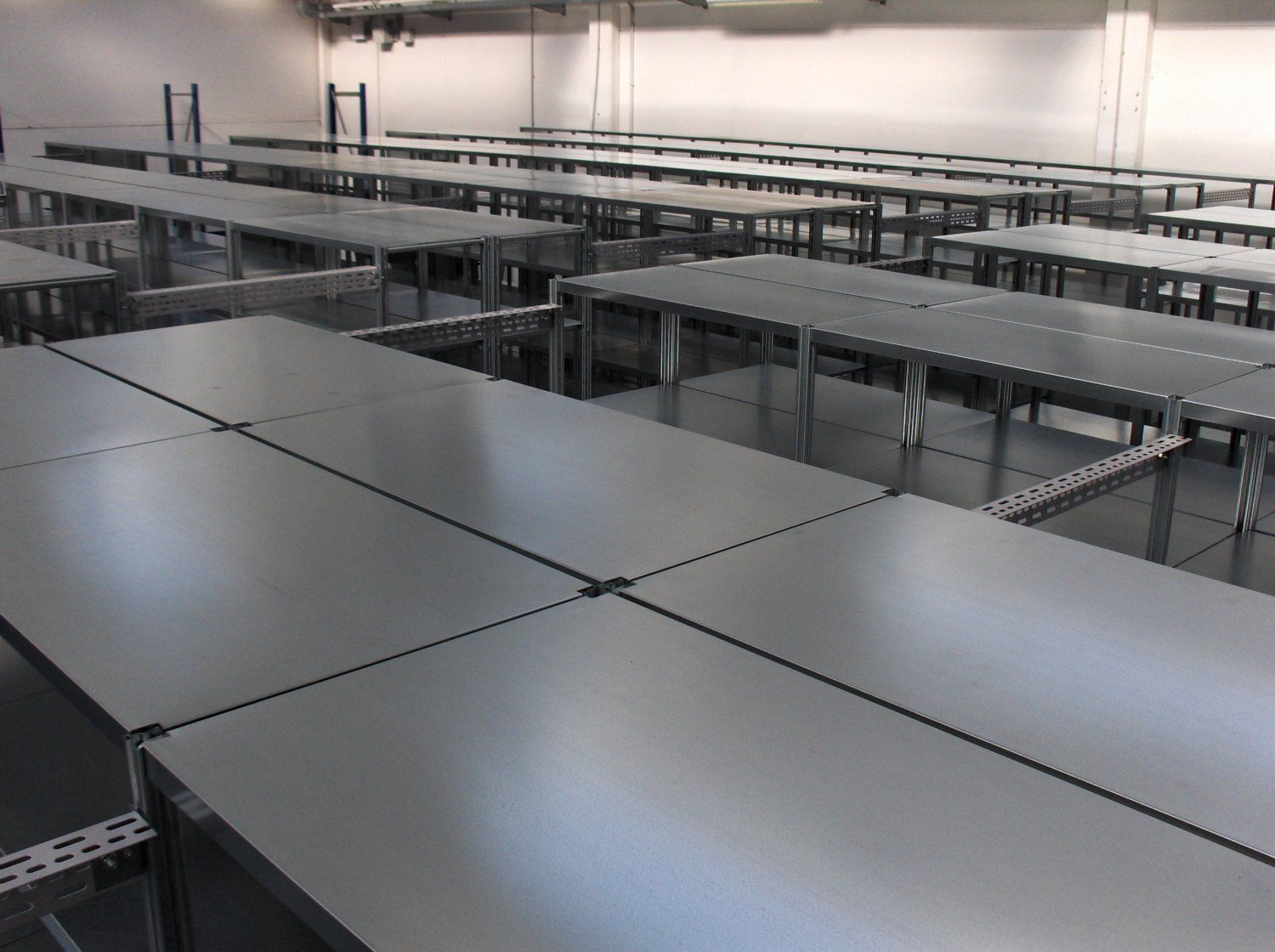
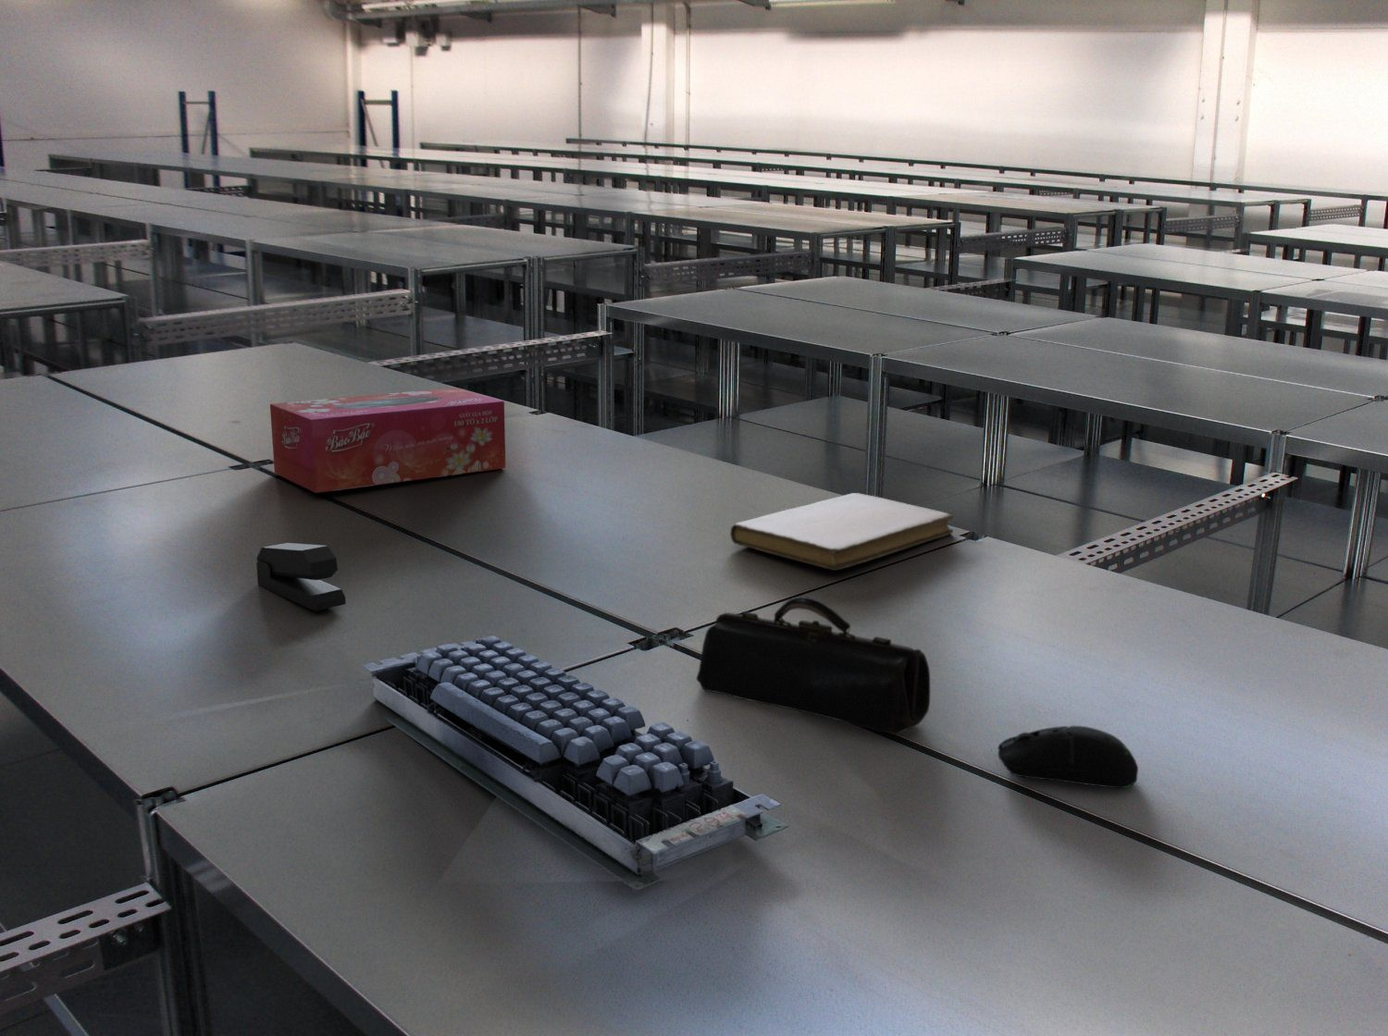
+ tissue box [269,386,506,494]
+ notebook [729,492,954,571]
+ pencil case [696,595,931,736]
+ computer mouse [996,725,1139,789]
+ computer keyboard [360,636,789,891]
+ stapler [256,542,346,612]
